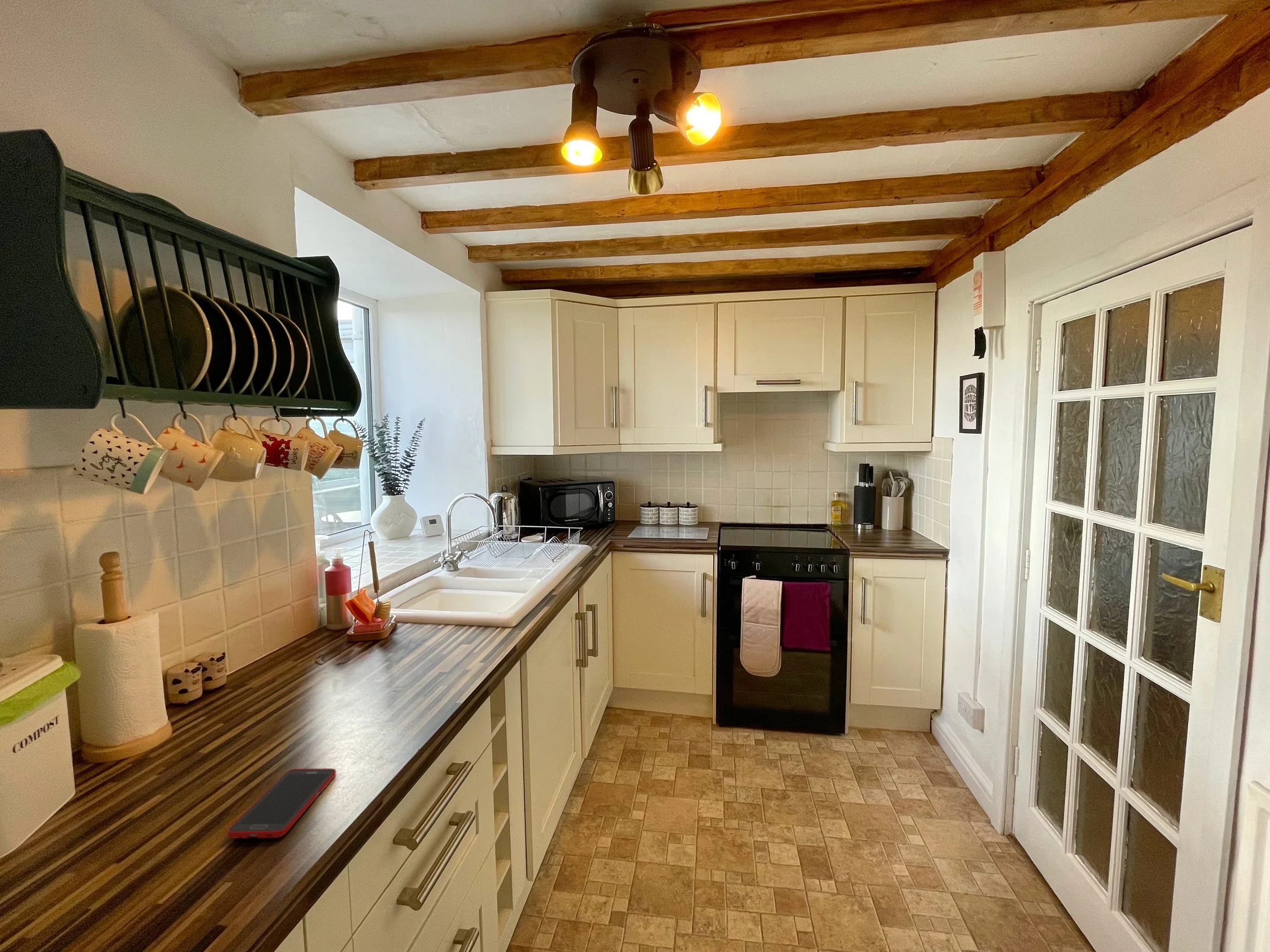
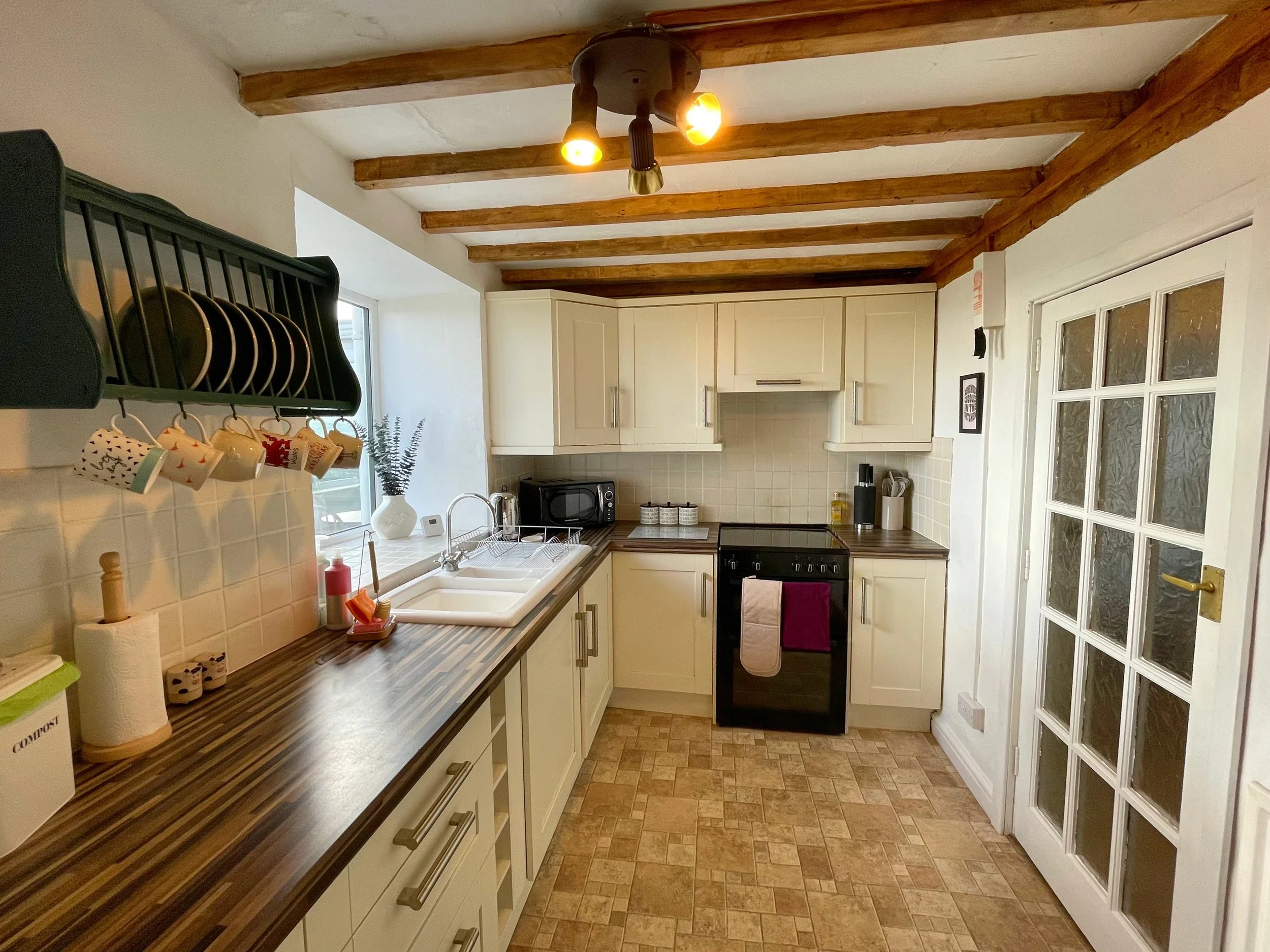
- cell phone [227,768,336,839]
